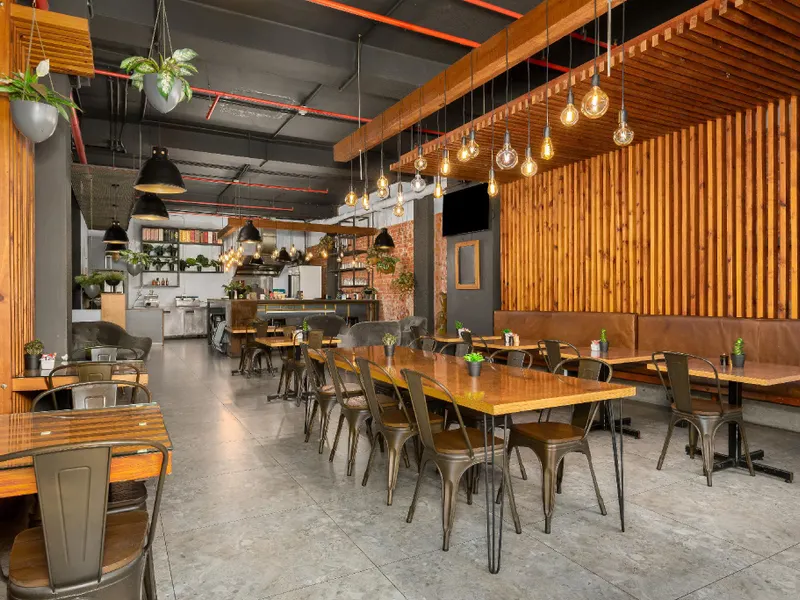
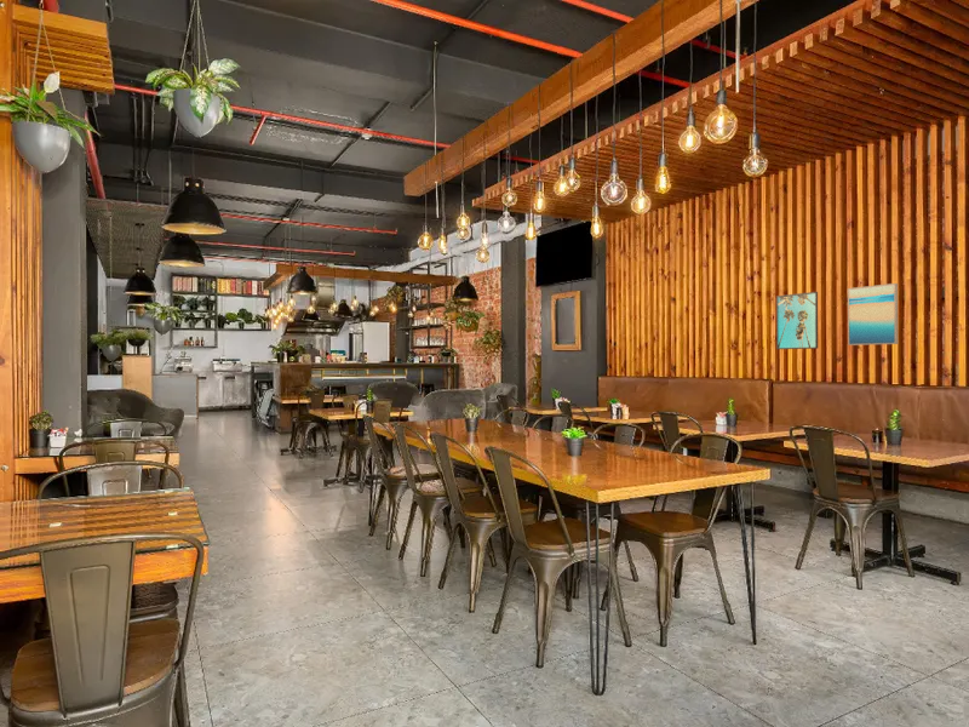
+ wall art [847,282,899,347]
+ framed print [775,291,819,350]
